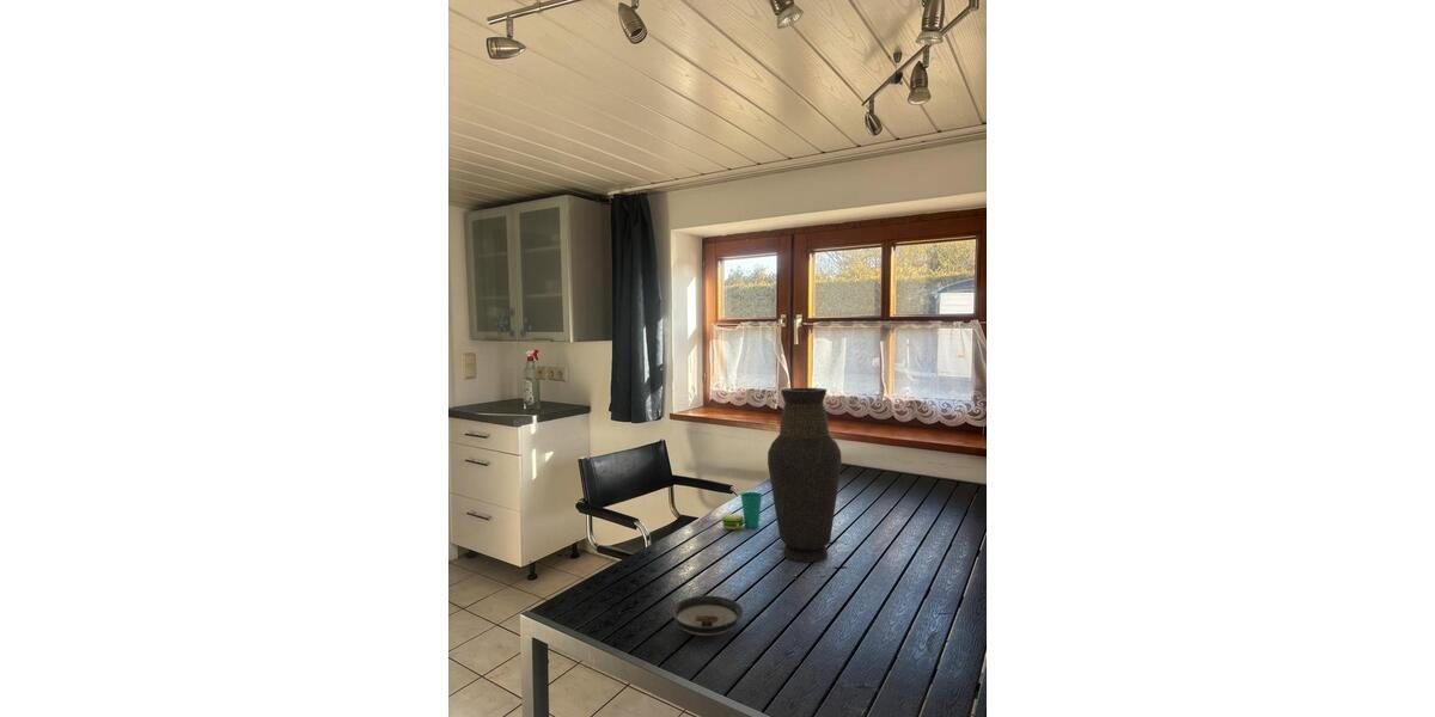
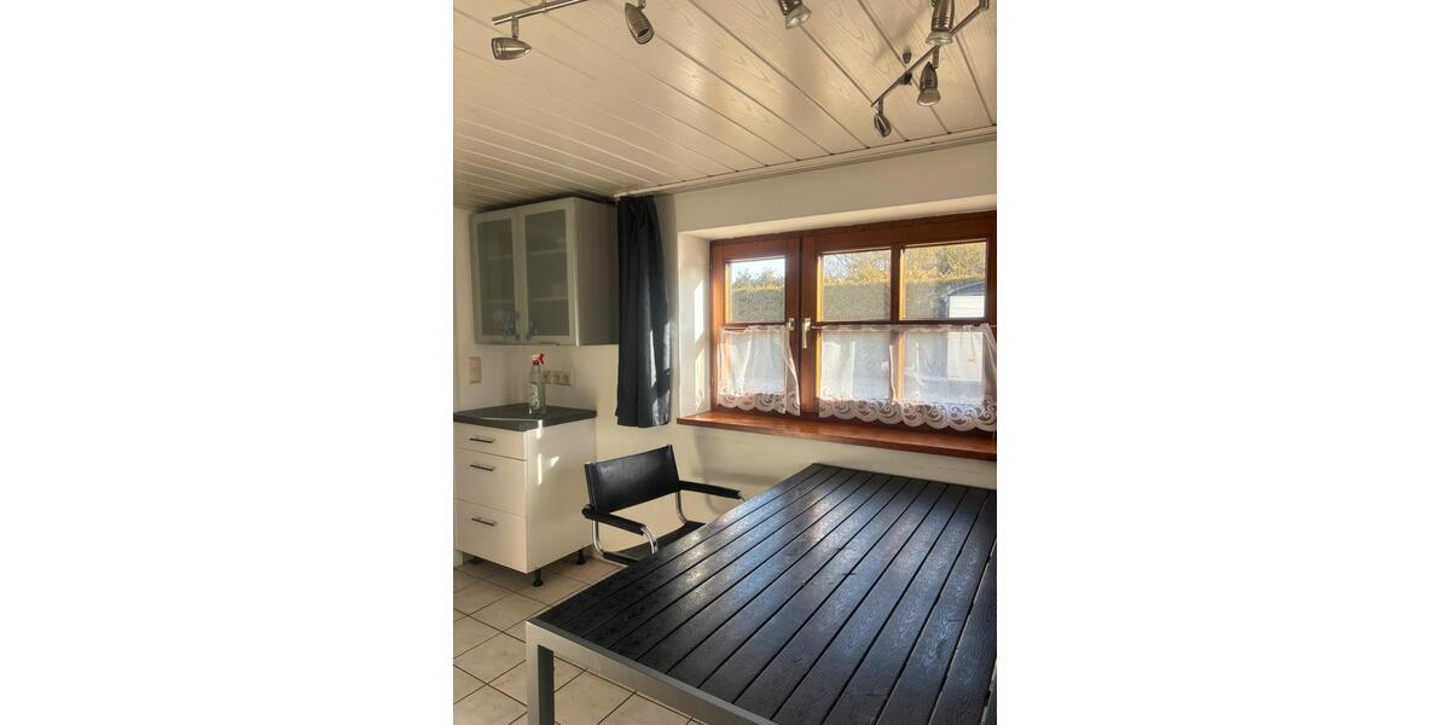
- vase [767,387,843,563]
- cup [720,491,763,531]
- saucer [670,595,744,637]
